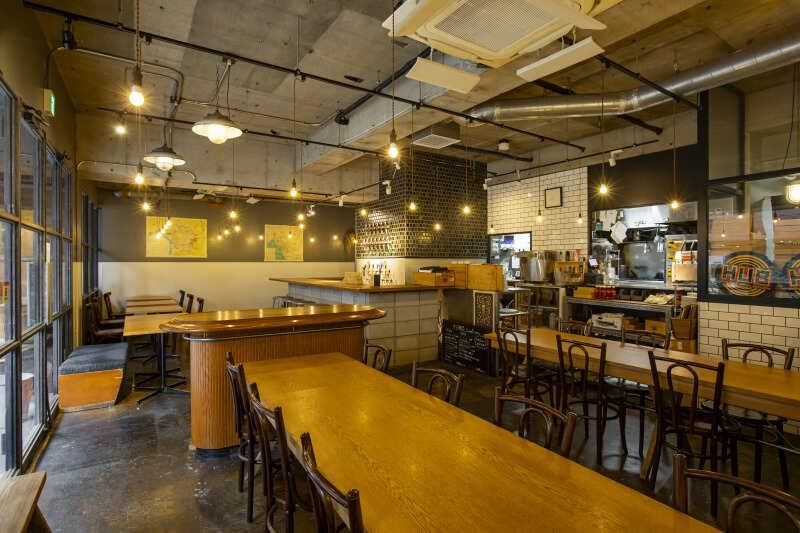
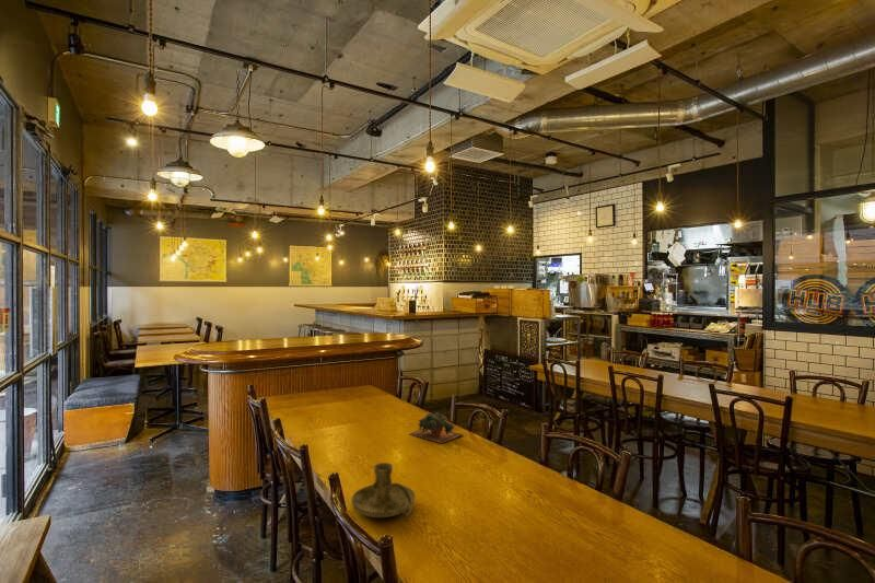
+ candle holder [350,462,416,518]
+ succulent plant [407,411,465,444]
